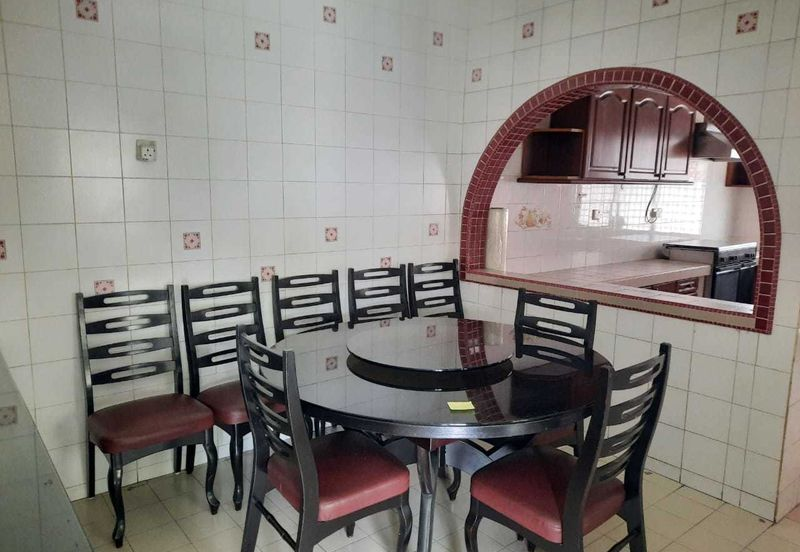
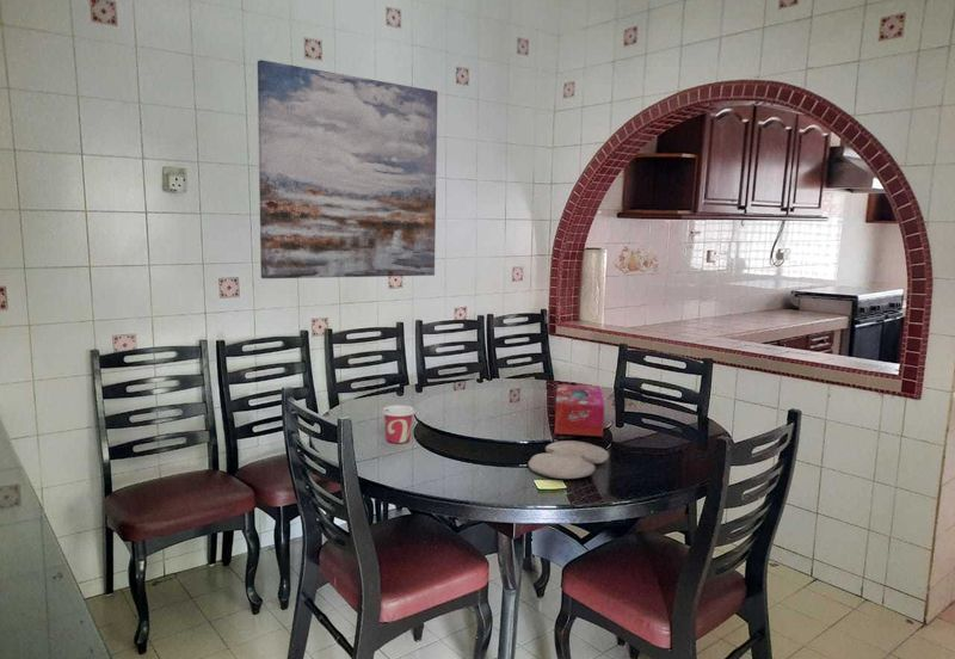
+ paint palette [526,439,610,480]
+ tissue box [554,383,605,438]
+ wall art [257,58,438,279]
+ cup [381,404,415,444]
